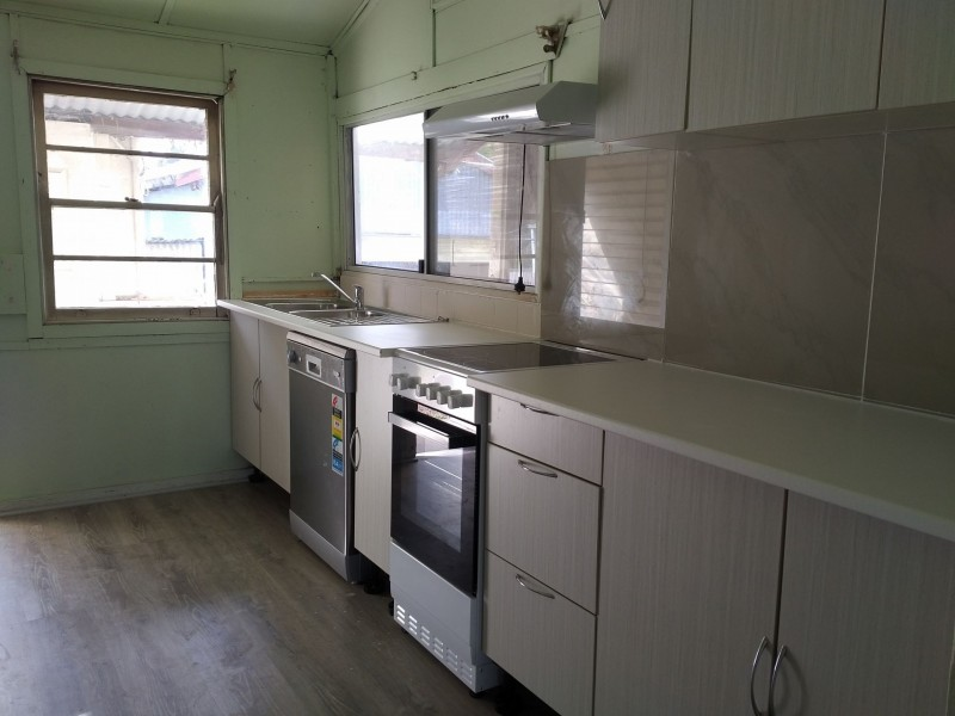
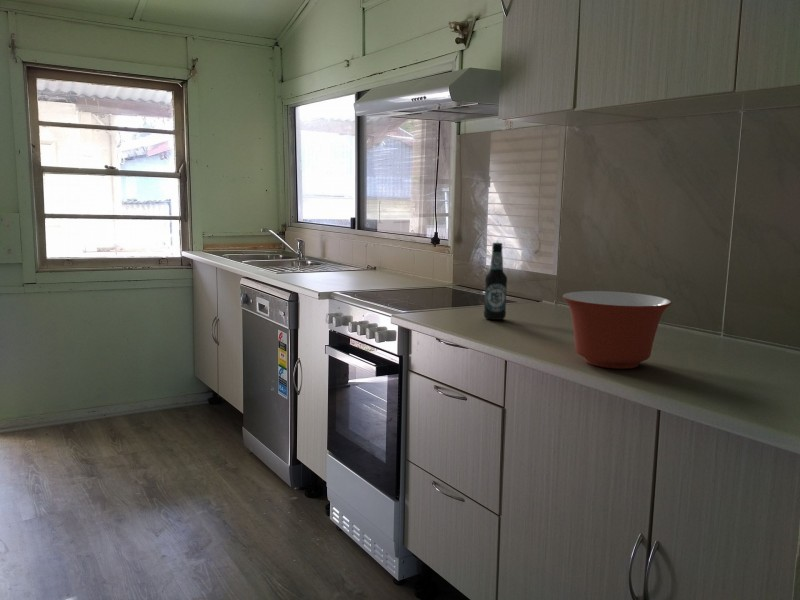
+ mixing bowl [562,290,672,370]
+ bottle [483,242,508,321]
